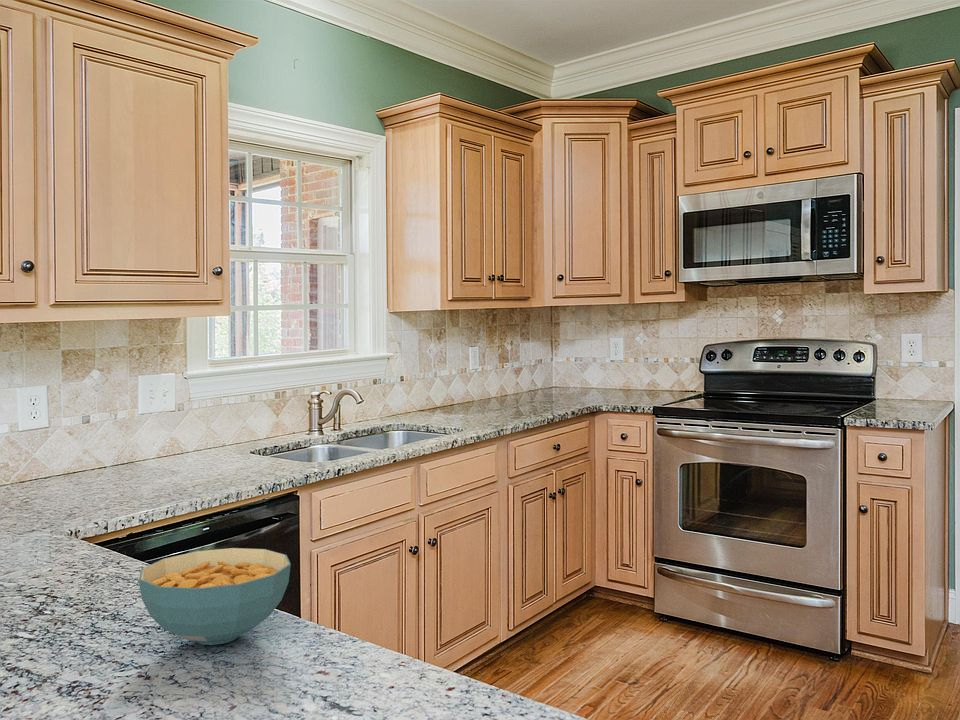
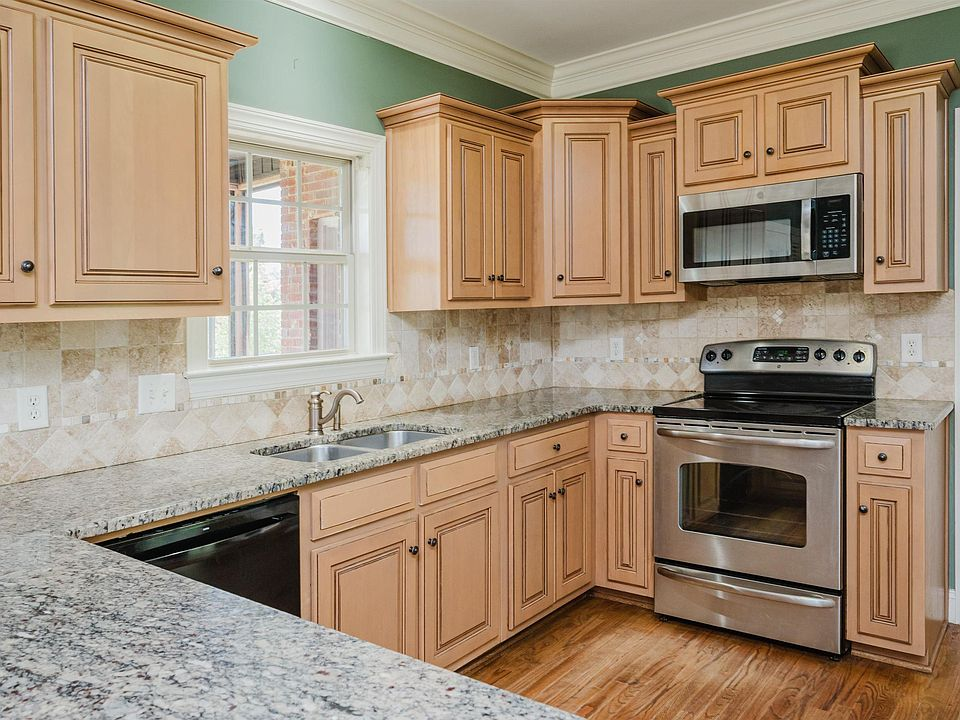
- cereal bowl [138,547,292,646]
